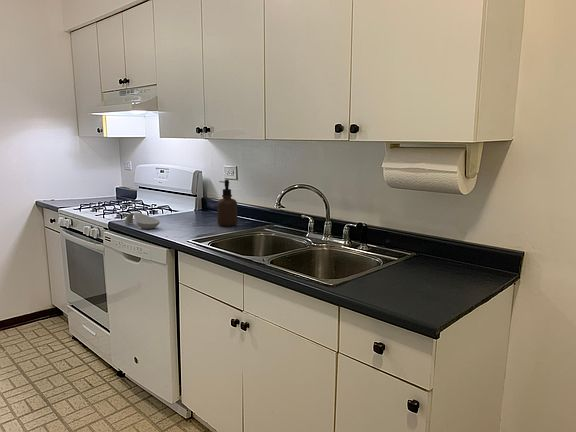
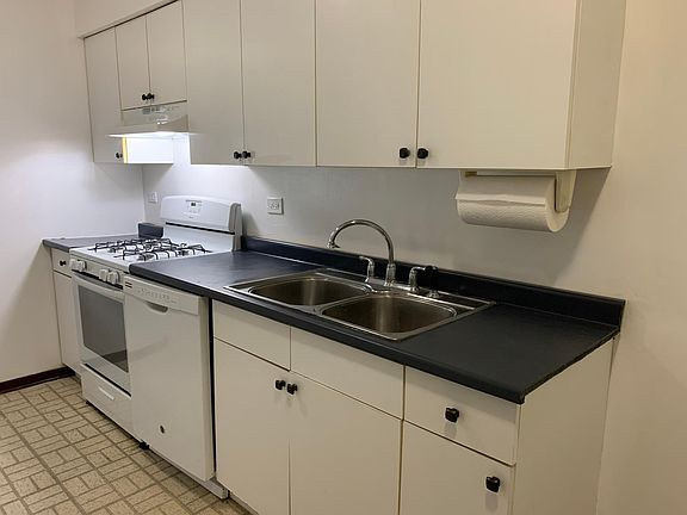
- soap dispenser [216,179,238,228]
- spoon rest [124,211,161,230]
